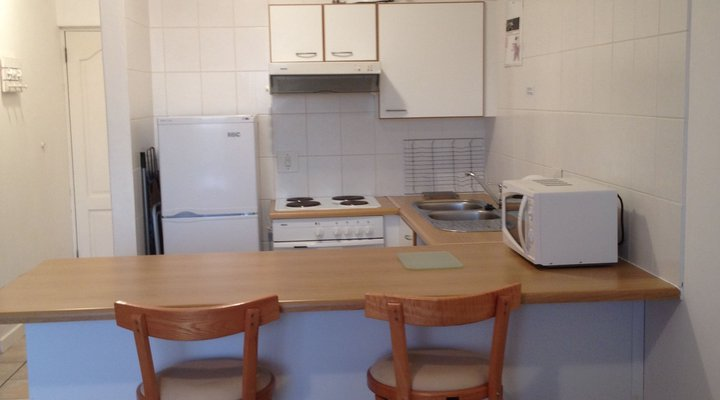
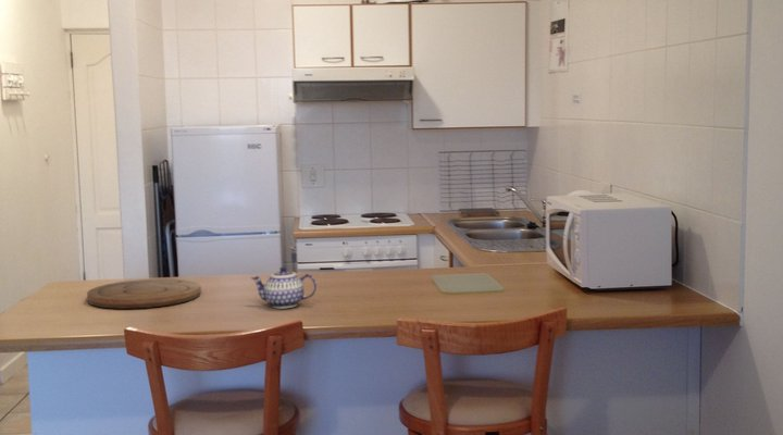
+ cutting board [86,278,202,310]
+ teapot [250,266,318,309]
